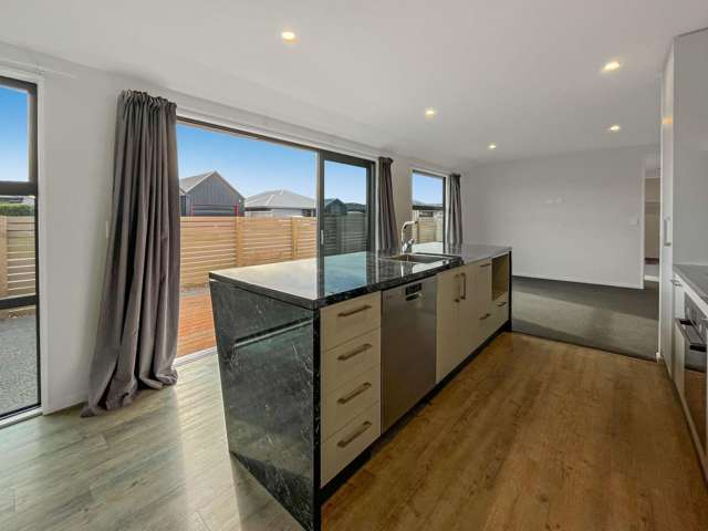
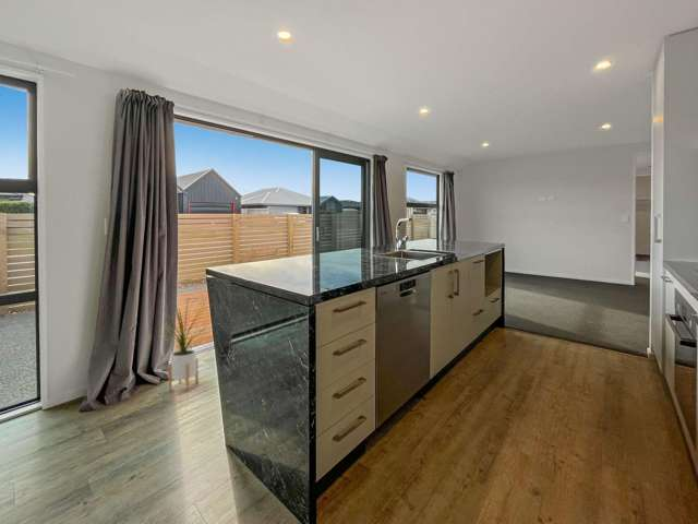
+ house plant [155,295,210,392]
